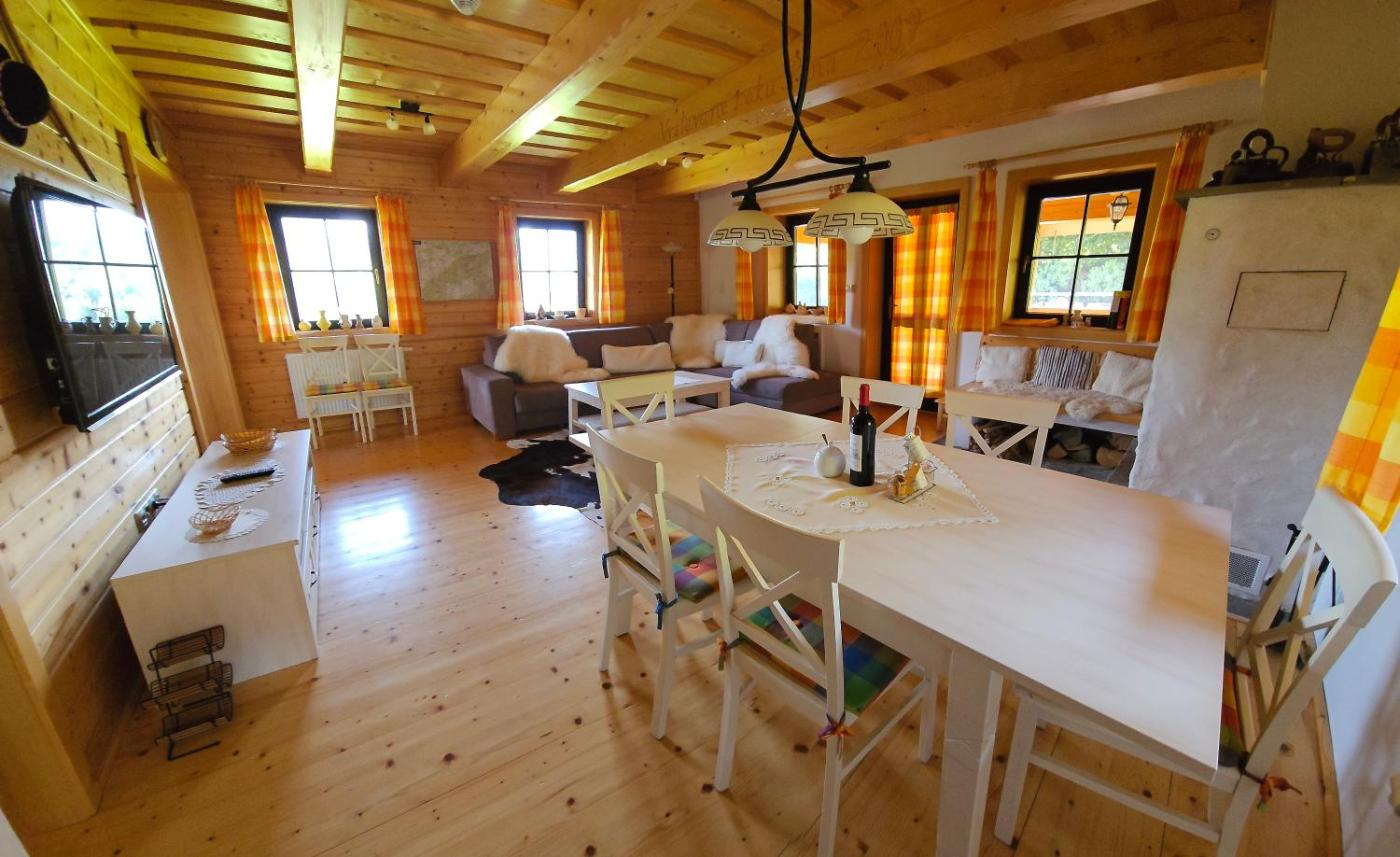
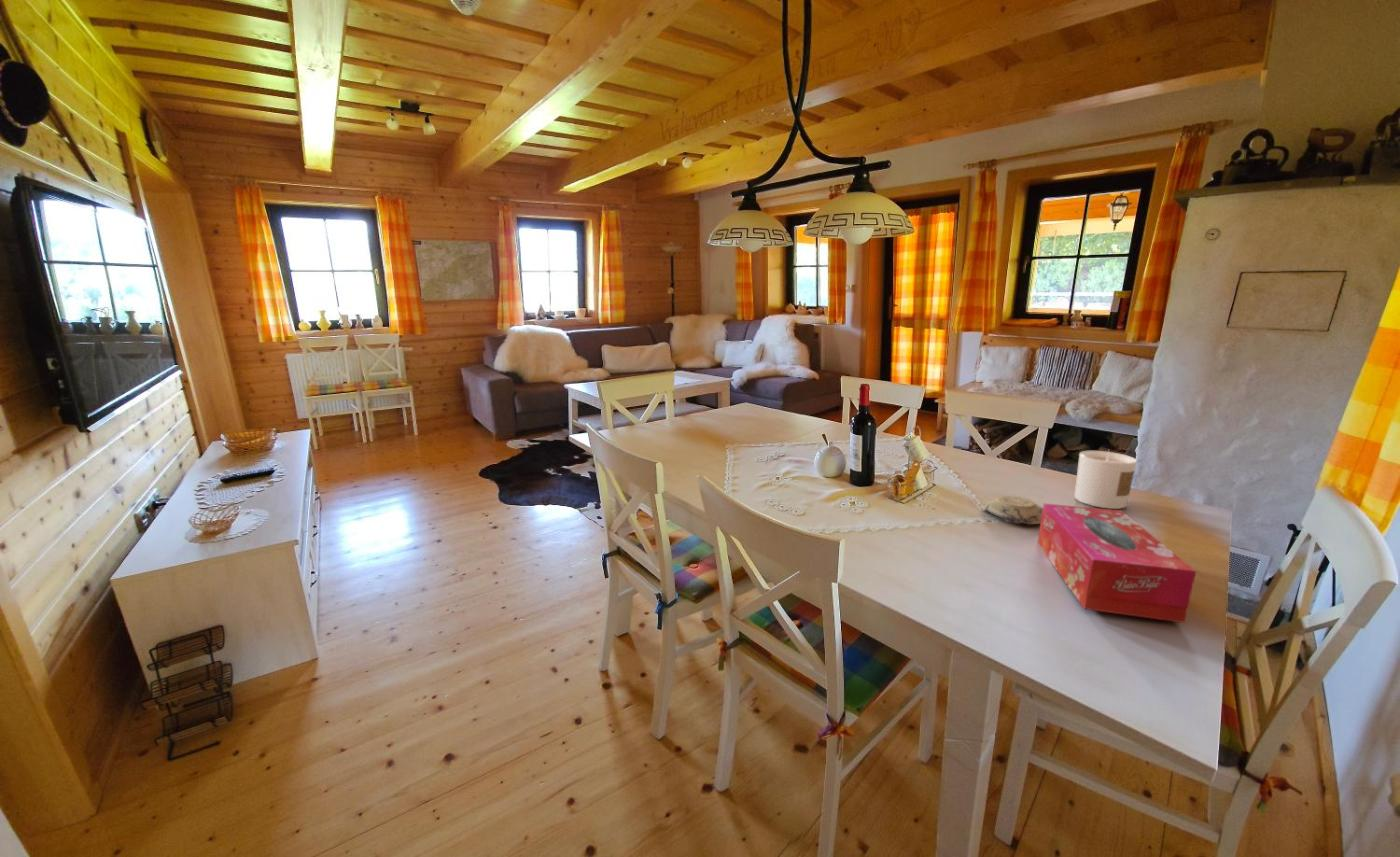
+ candle [1073,450,1138,510]
+ tissue box [1037,503,1197,624]
+ decorative bowl [981,495,1043,525]
